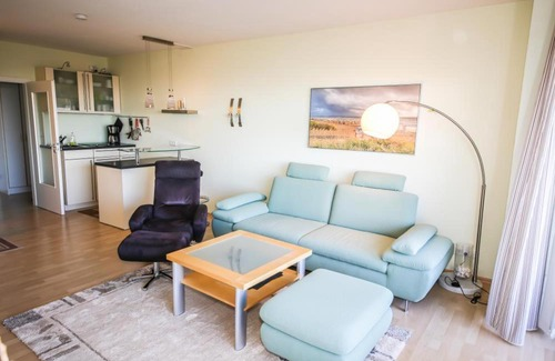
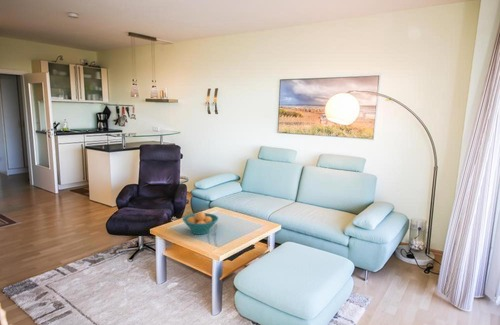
+ fruit bowl [181,211,219,235]
